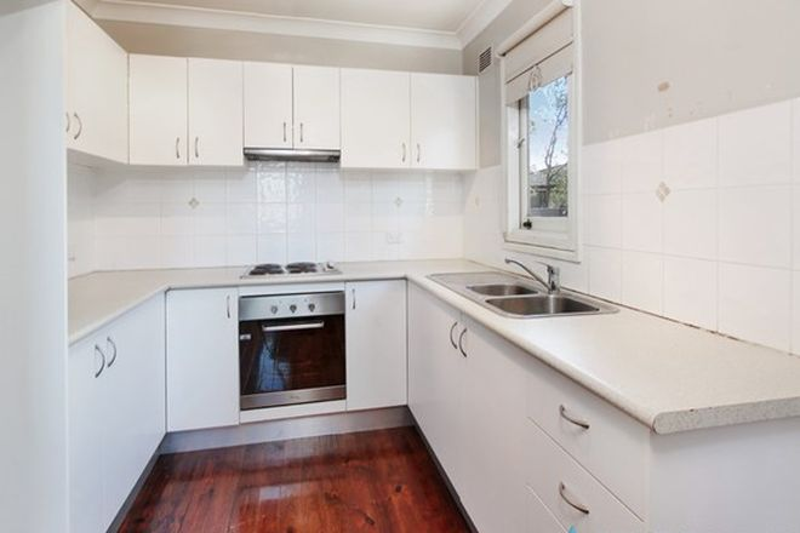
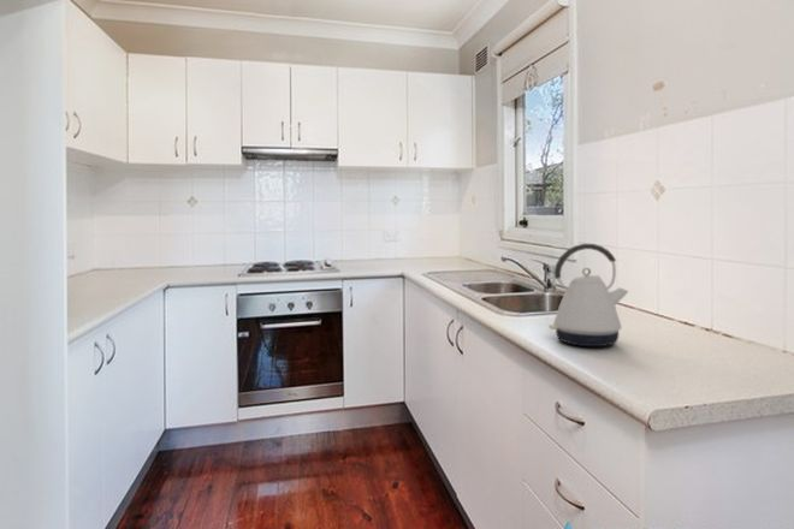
+ kettle [547,243,629,347]
